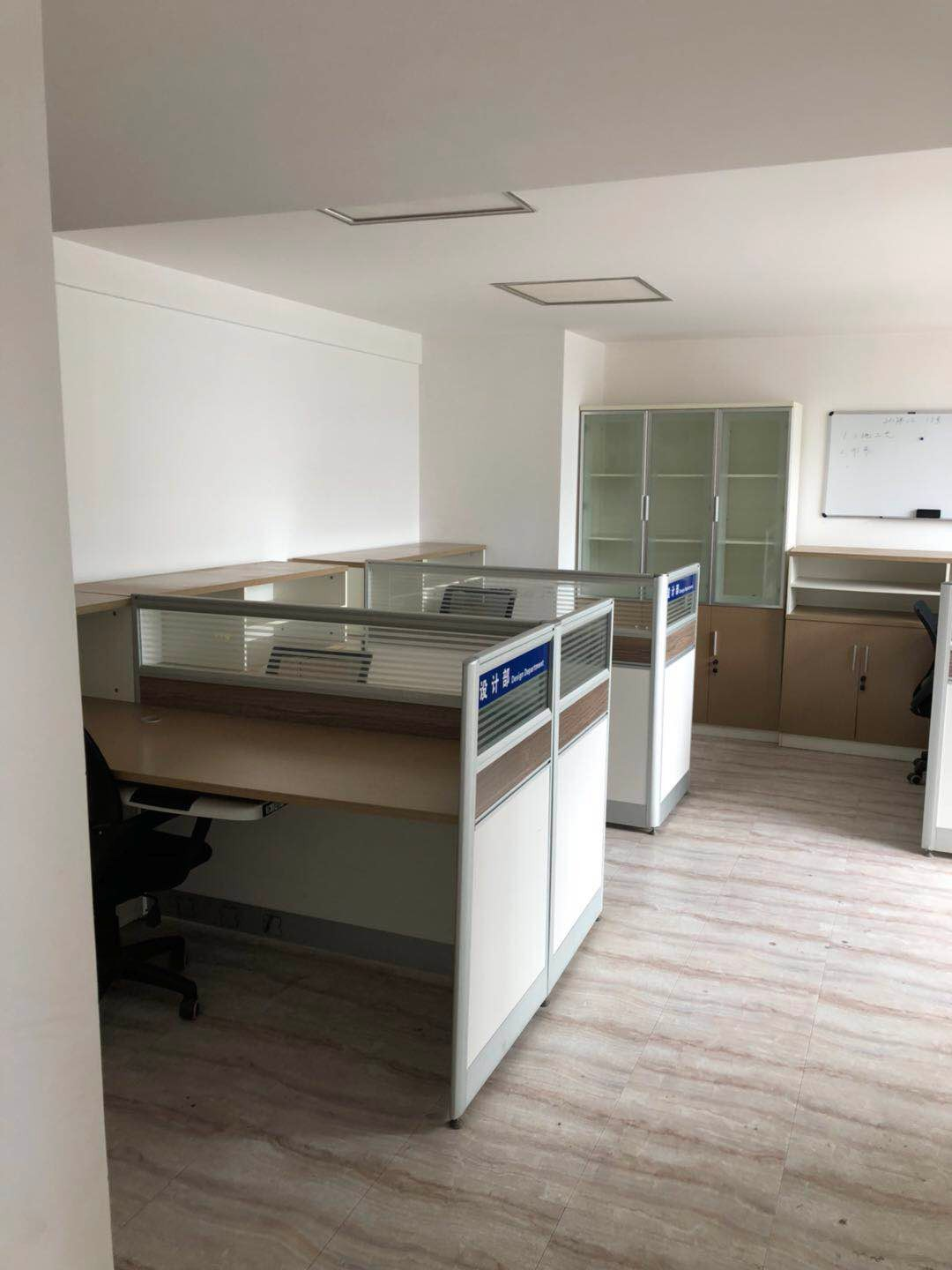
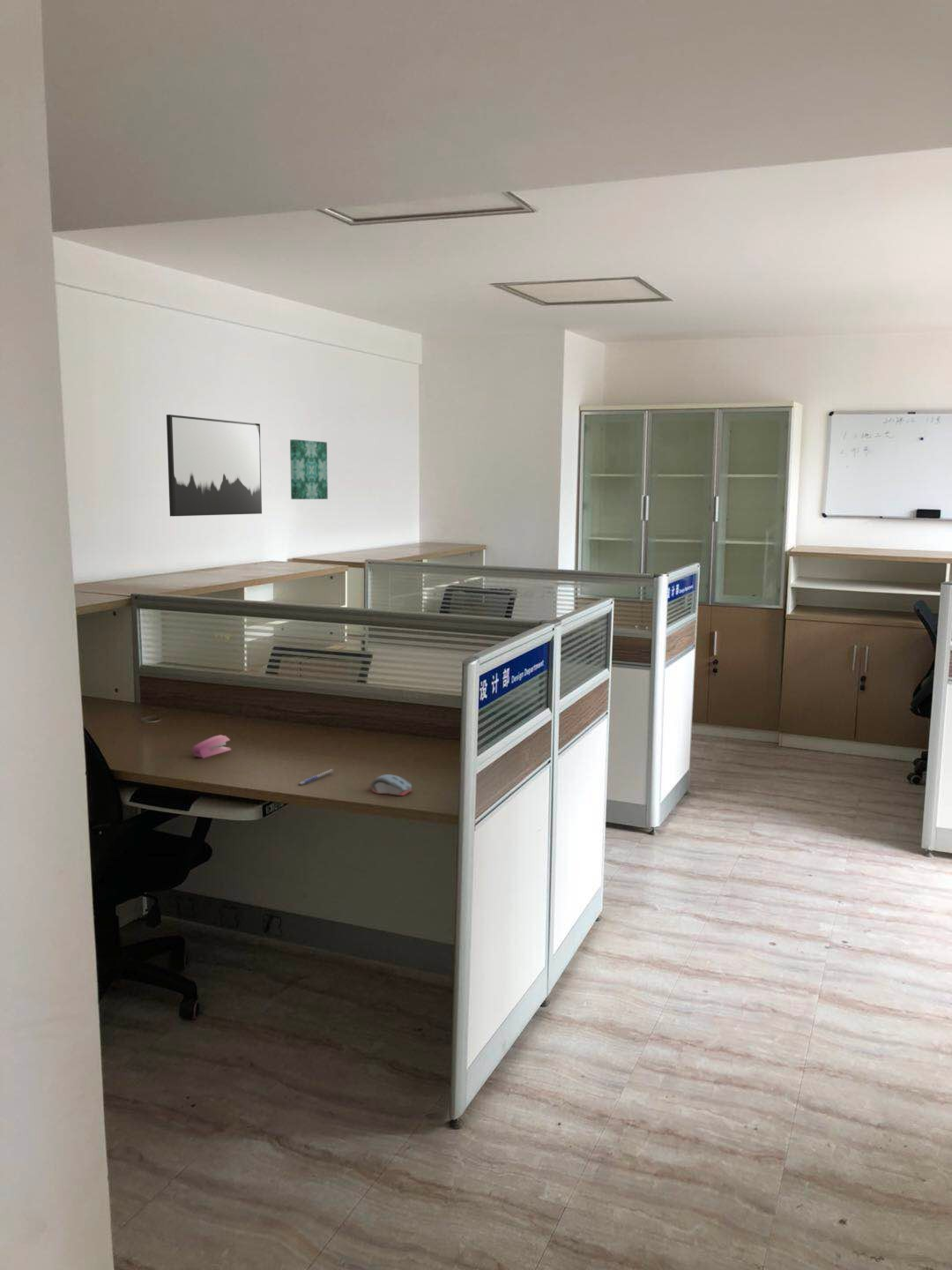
+ stapler [191,735,232,759]
+ computer mouse [370,773,413,796]
+ wall art [166,414,263,517]
+ wall art [289,438,329,500]
+ pen [297,768,335,786]
